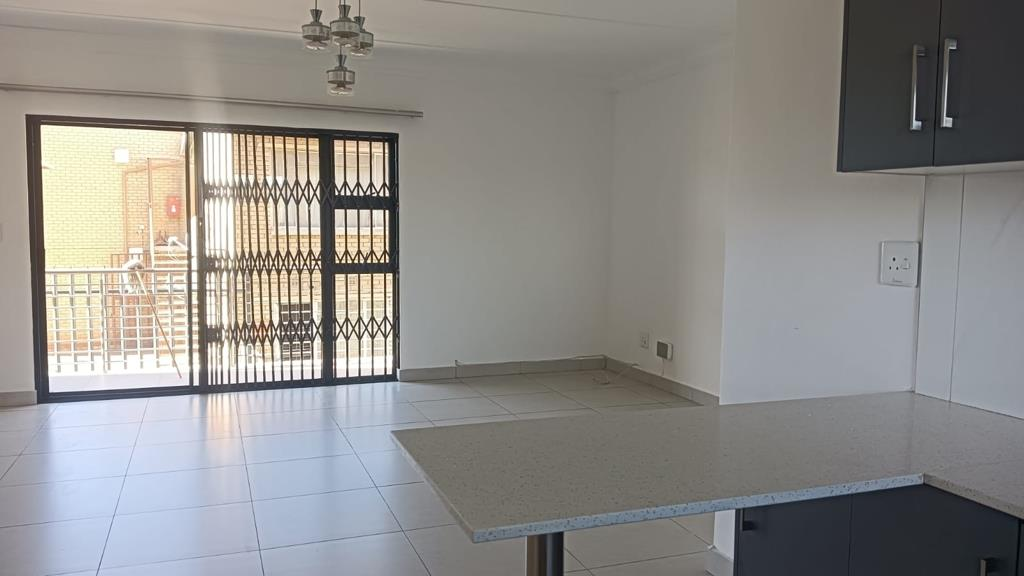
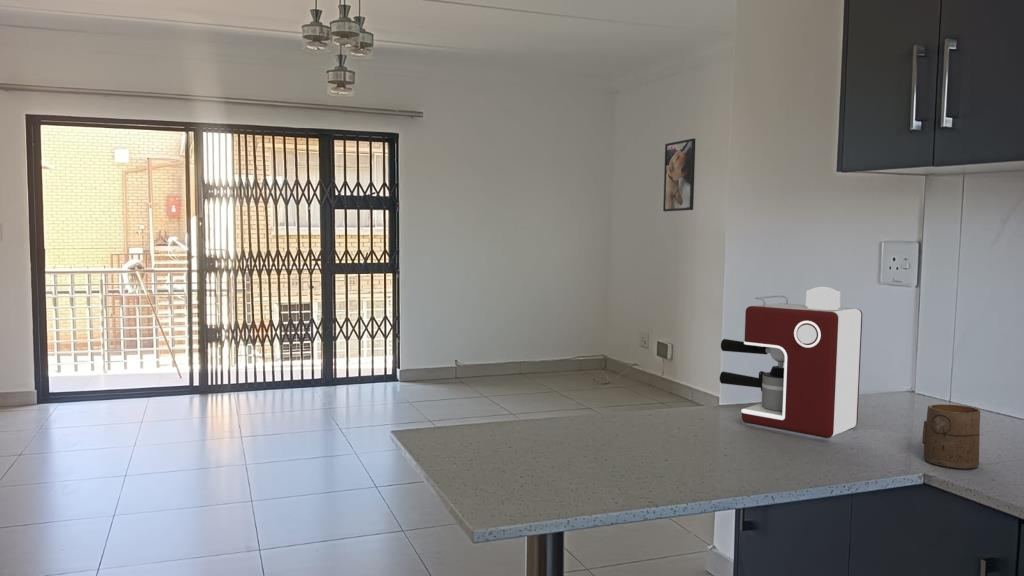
+ cup [921,403,981,470]
+ coffee maker [719,286,863,439]
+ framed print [662,138,696,212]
